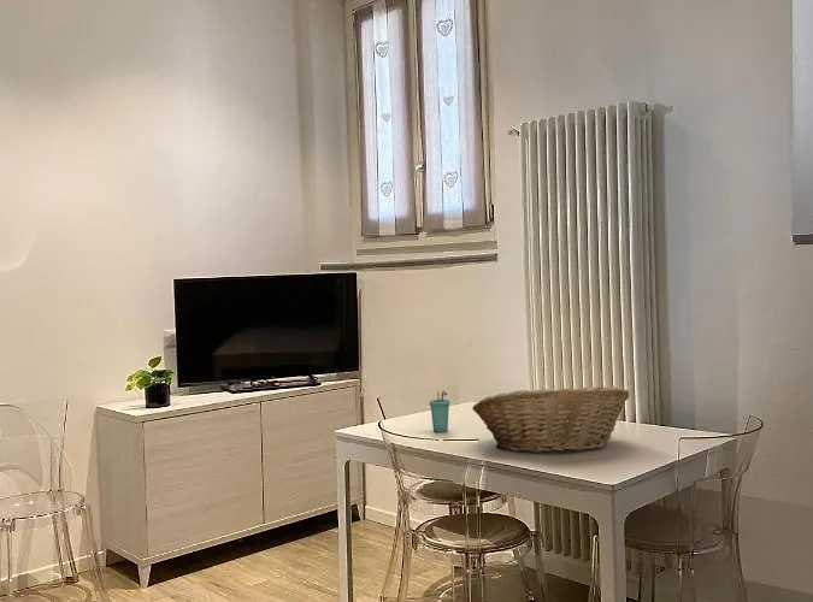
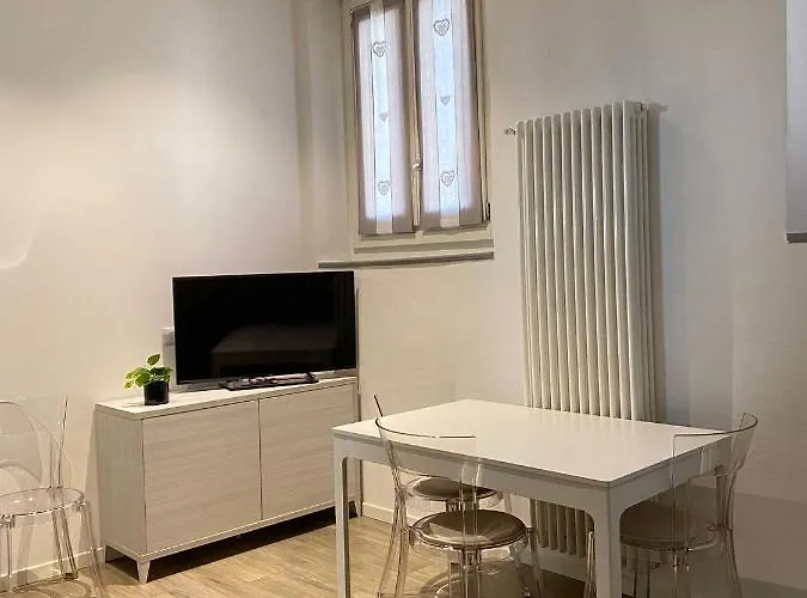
- cup [429,389,450,433]
- fruit basket [471,385,630,454]
